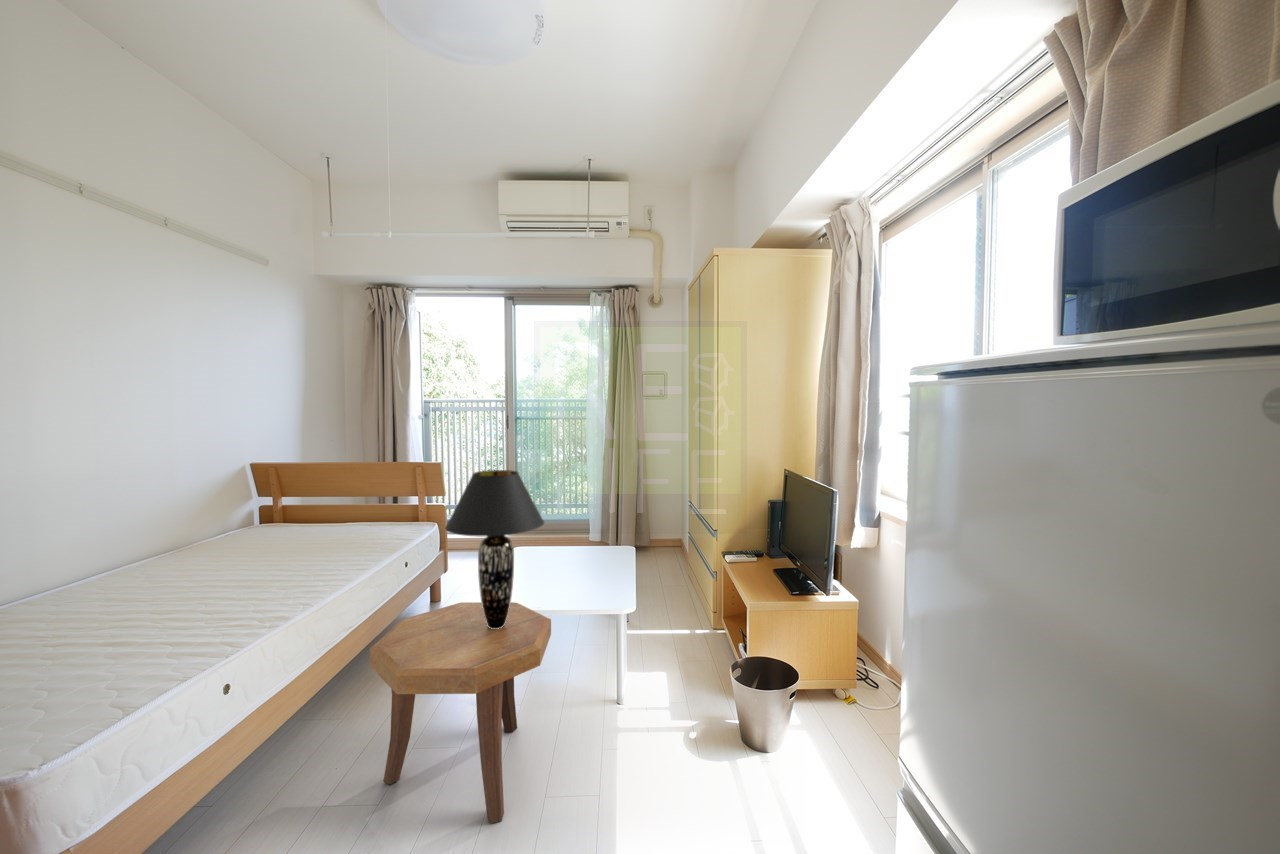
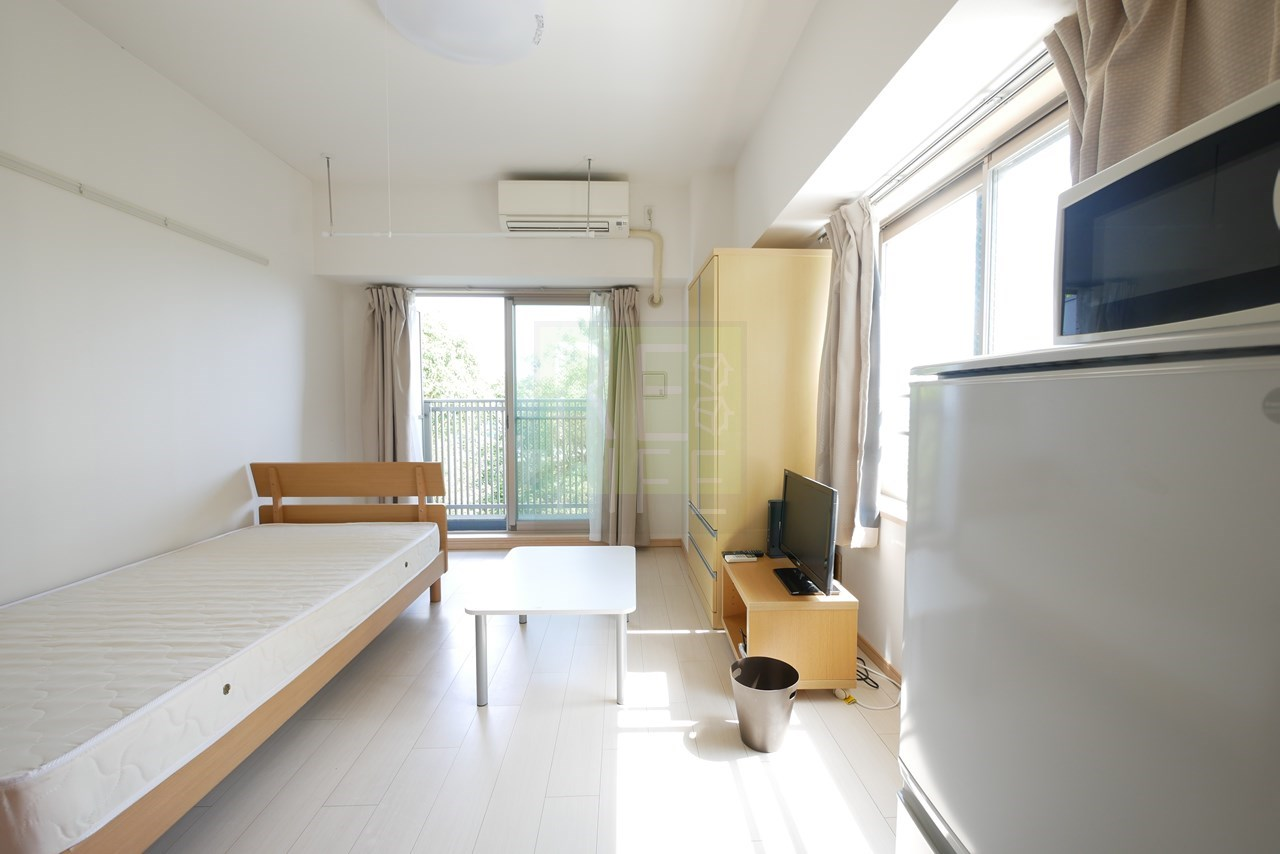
- side table [369,601,552,824]
- table lamp [444,469,545,629]
